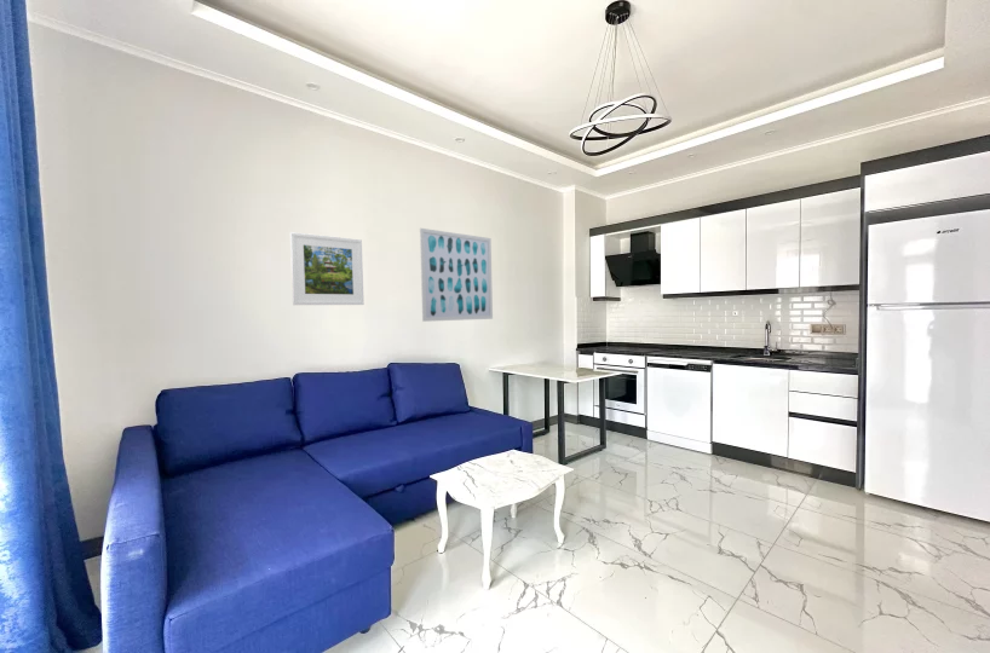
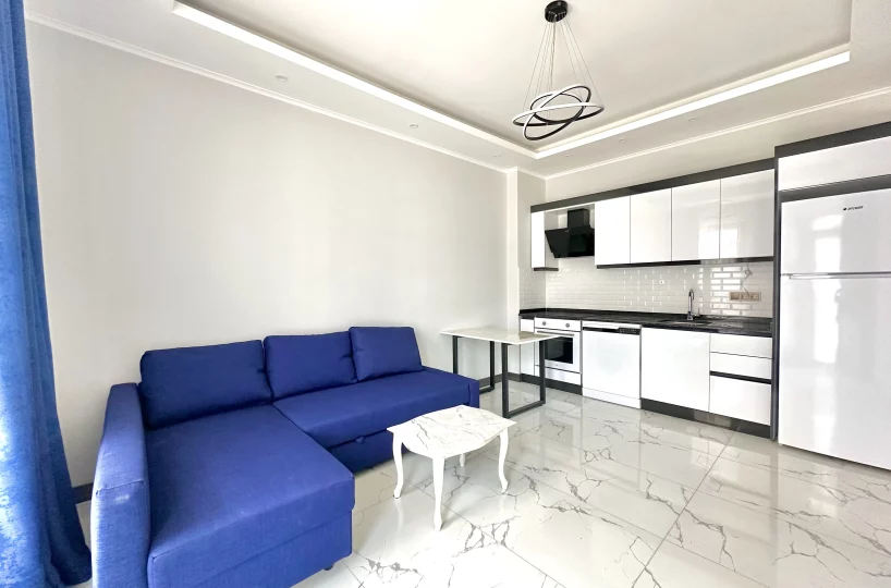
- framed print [289,231,366,306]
- wall art [419,227,494,323]
